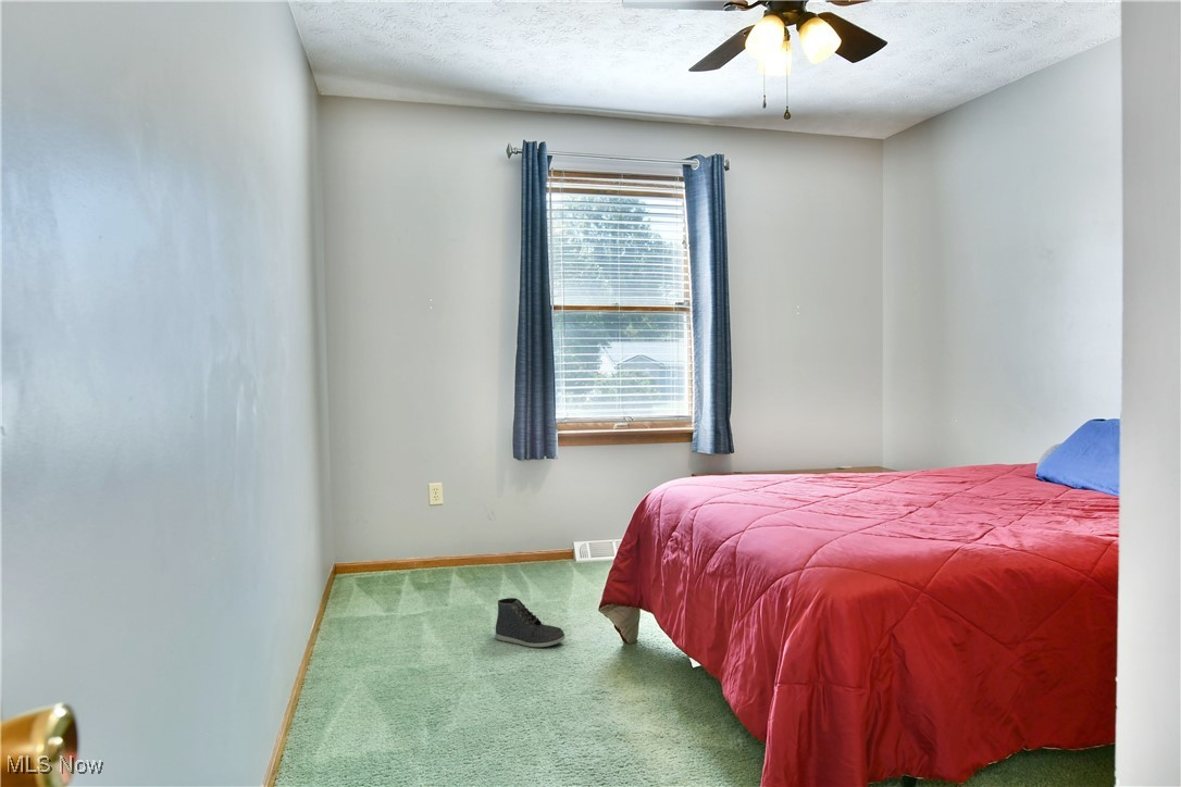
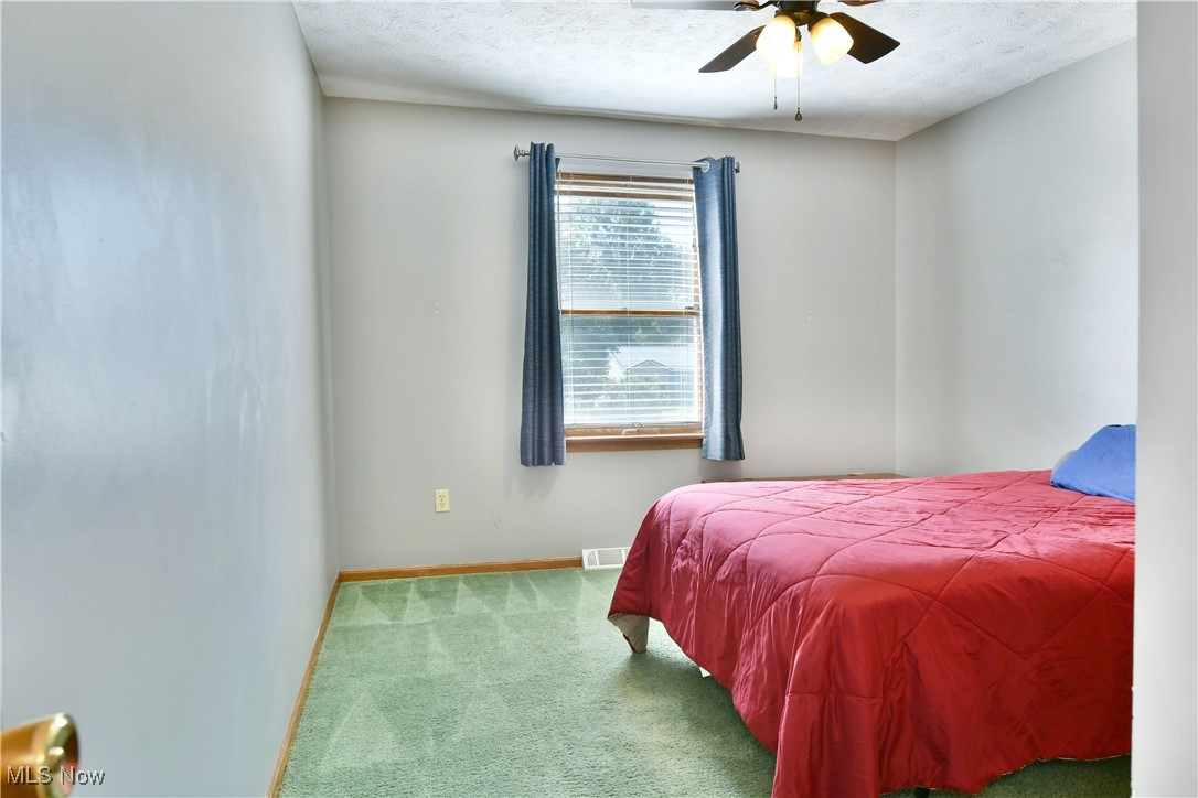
- sneaker [495,597,565,648]
